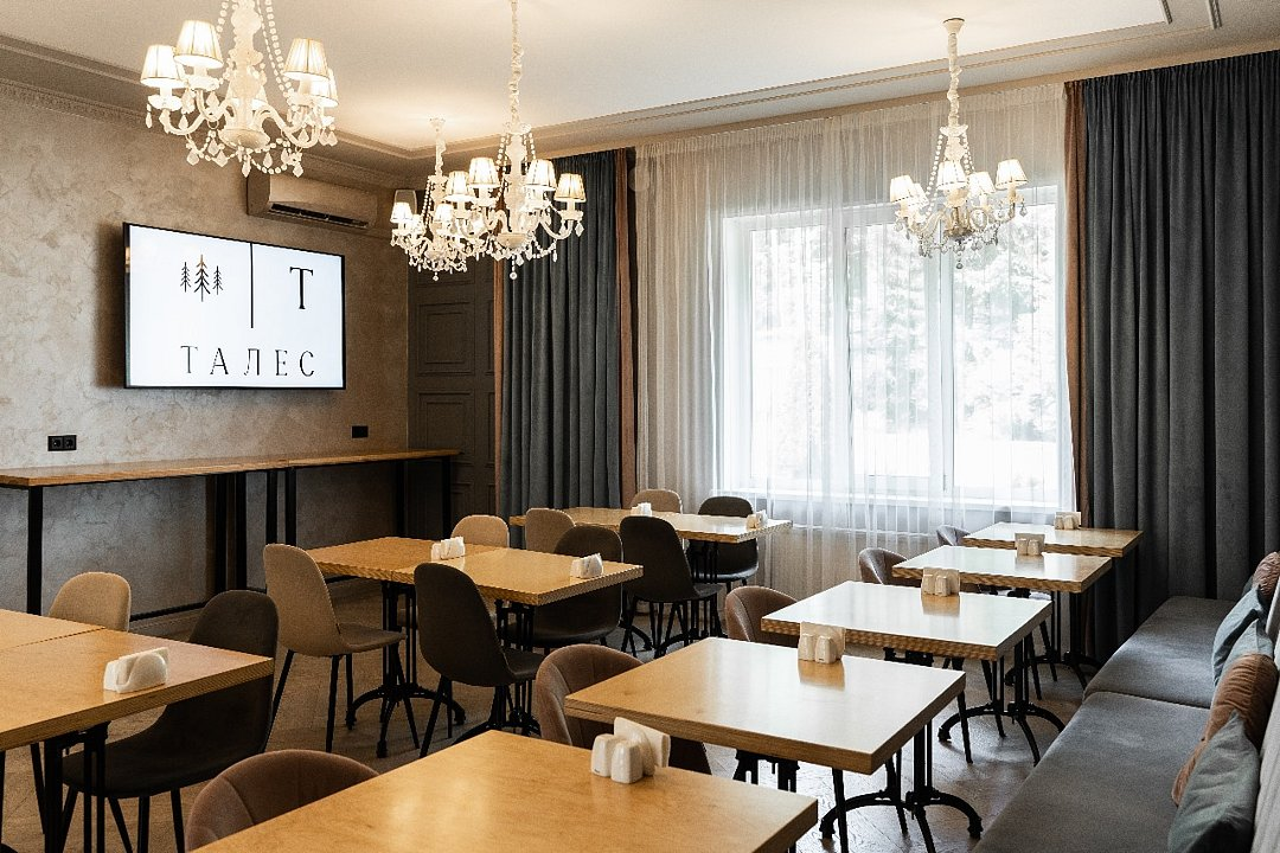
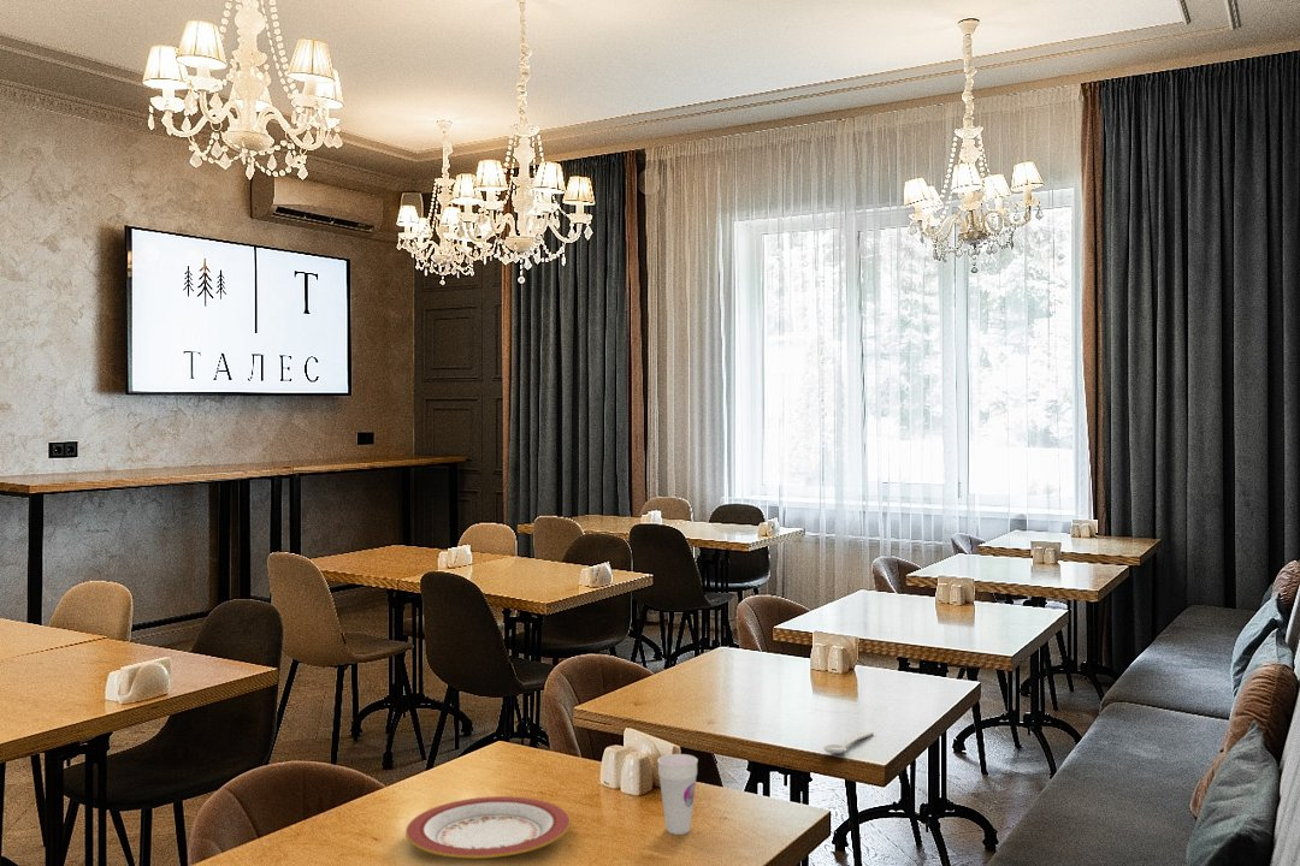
+ plate [404,795,572,860]
+ cup [656,753,699,836]
+ spoon [822,730,875,754]
